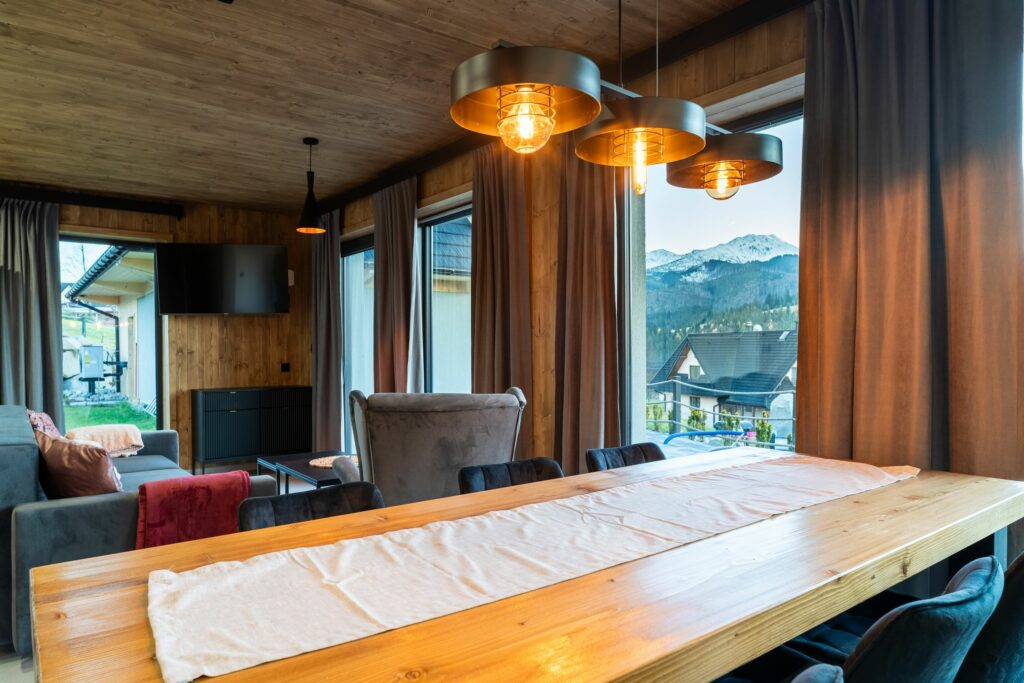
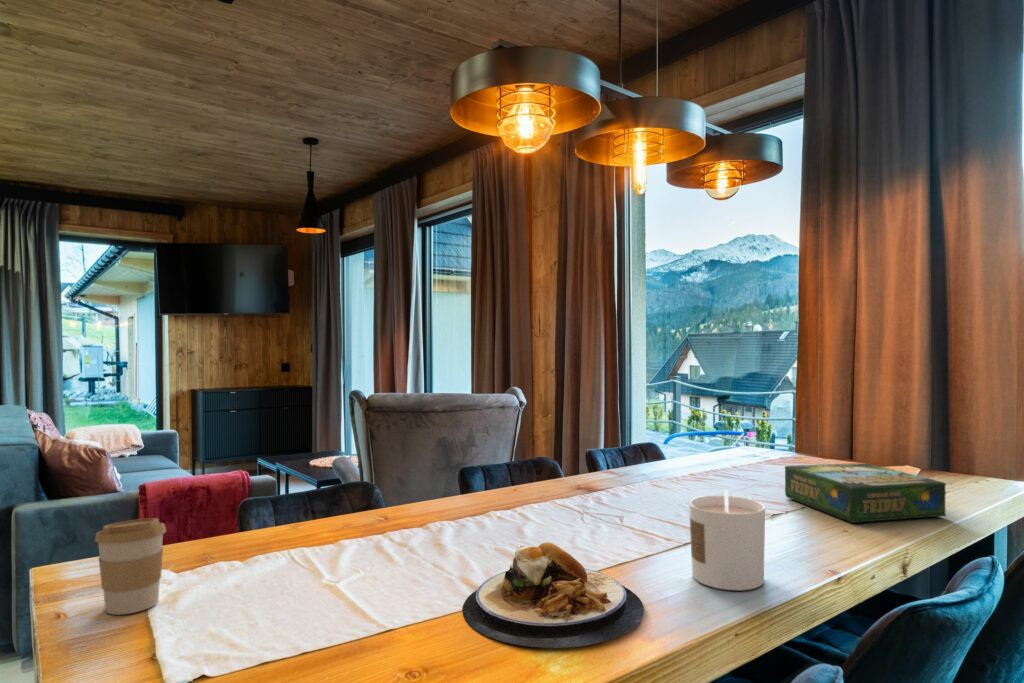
+ plate [462,541,645,649]
+ candle [688,488,766,591]
+ board game [784,462,947,524]
+ coffee cup [94,517,167,616]
